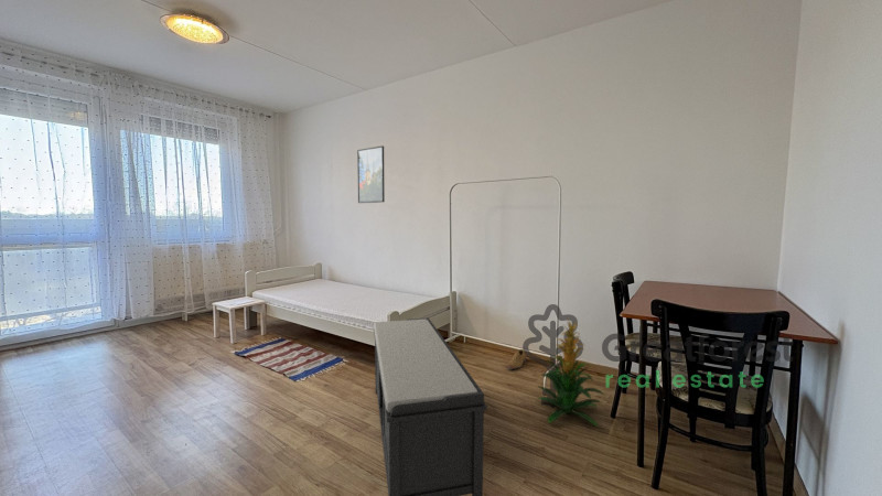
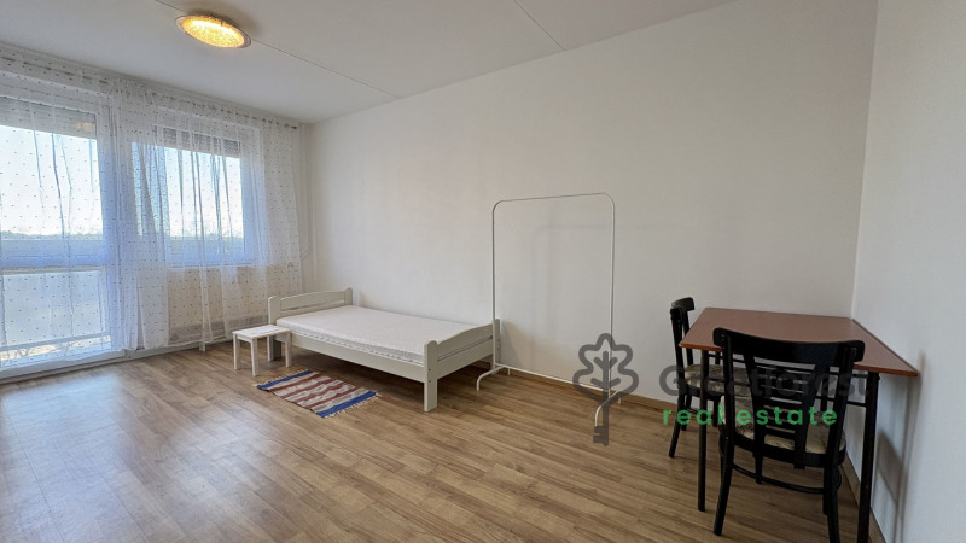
- bench [373,317,488,496]
- shoe [505,348,527,370]
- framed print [356,144,386,204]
- indoor plant [536,319,606,428]
